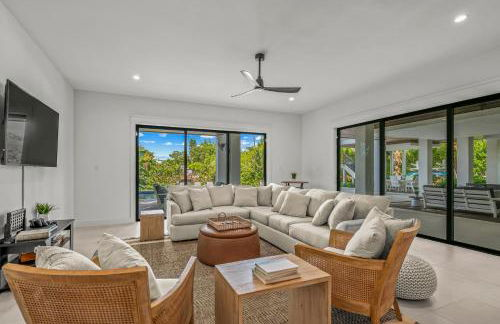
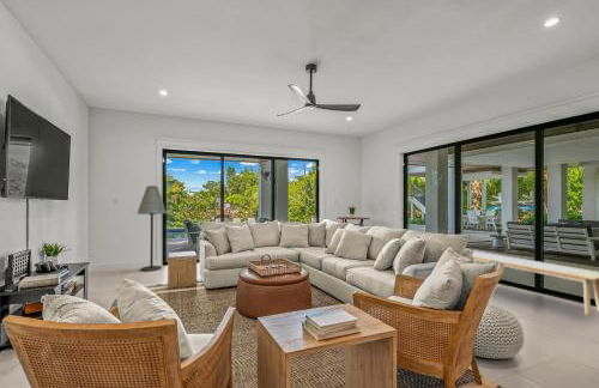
+ bench [471,249,599,316]
+ floor lamp [137,184,168,273]
